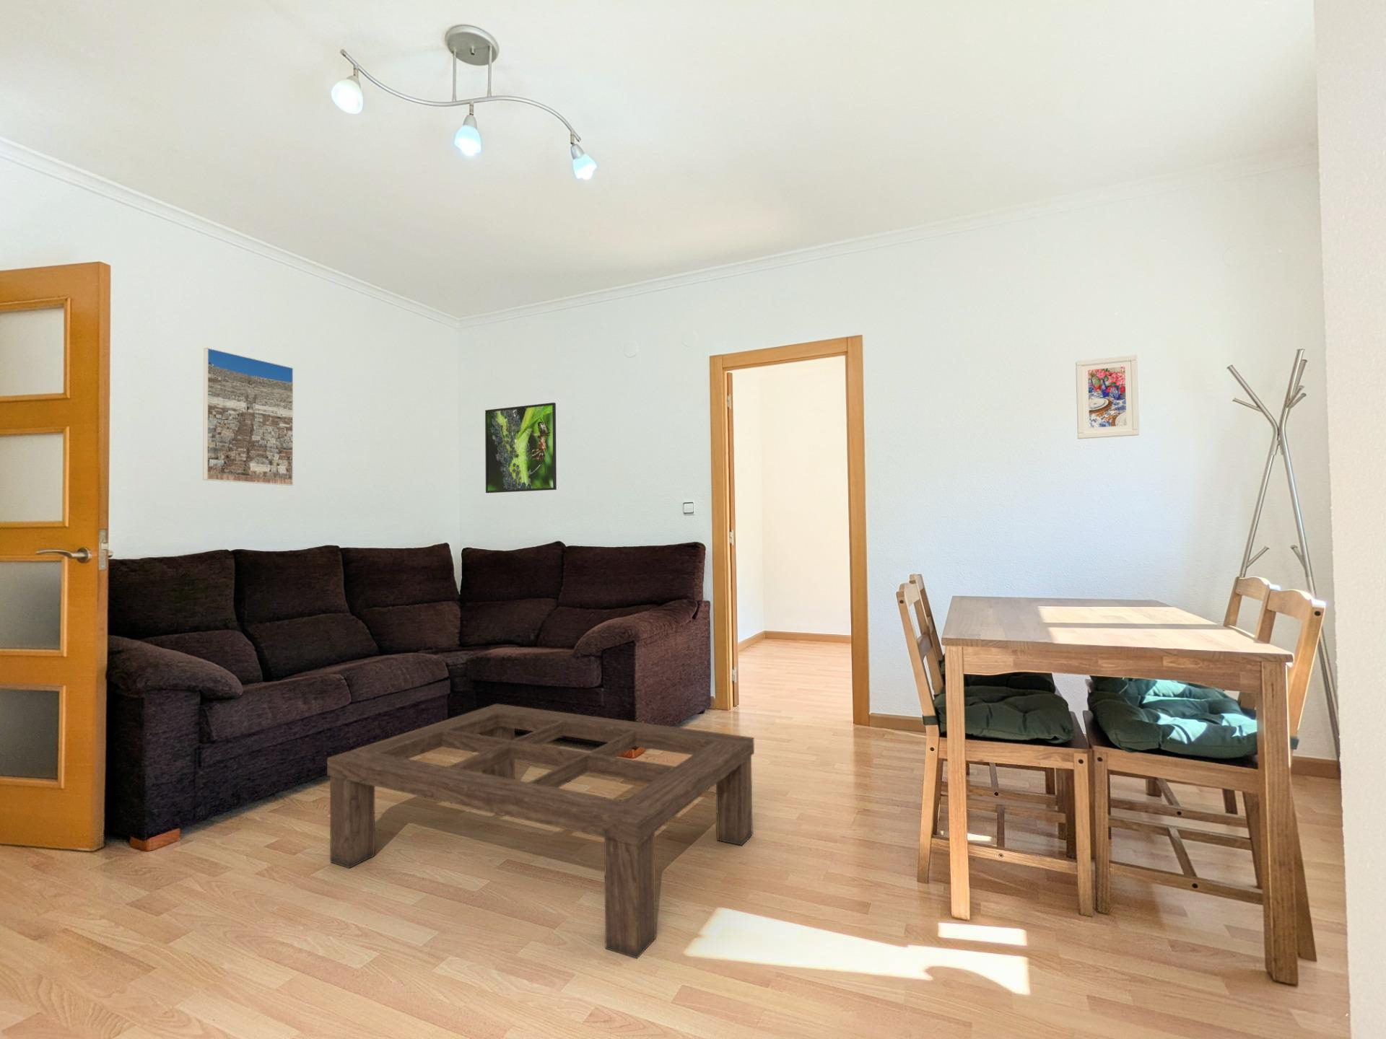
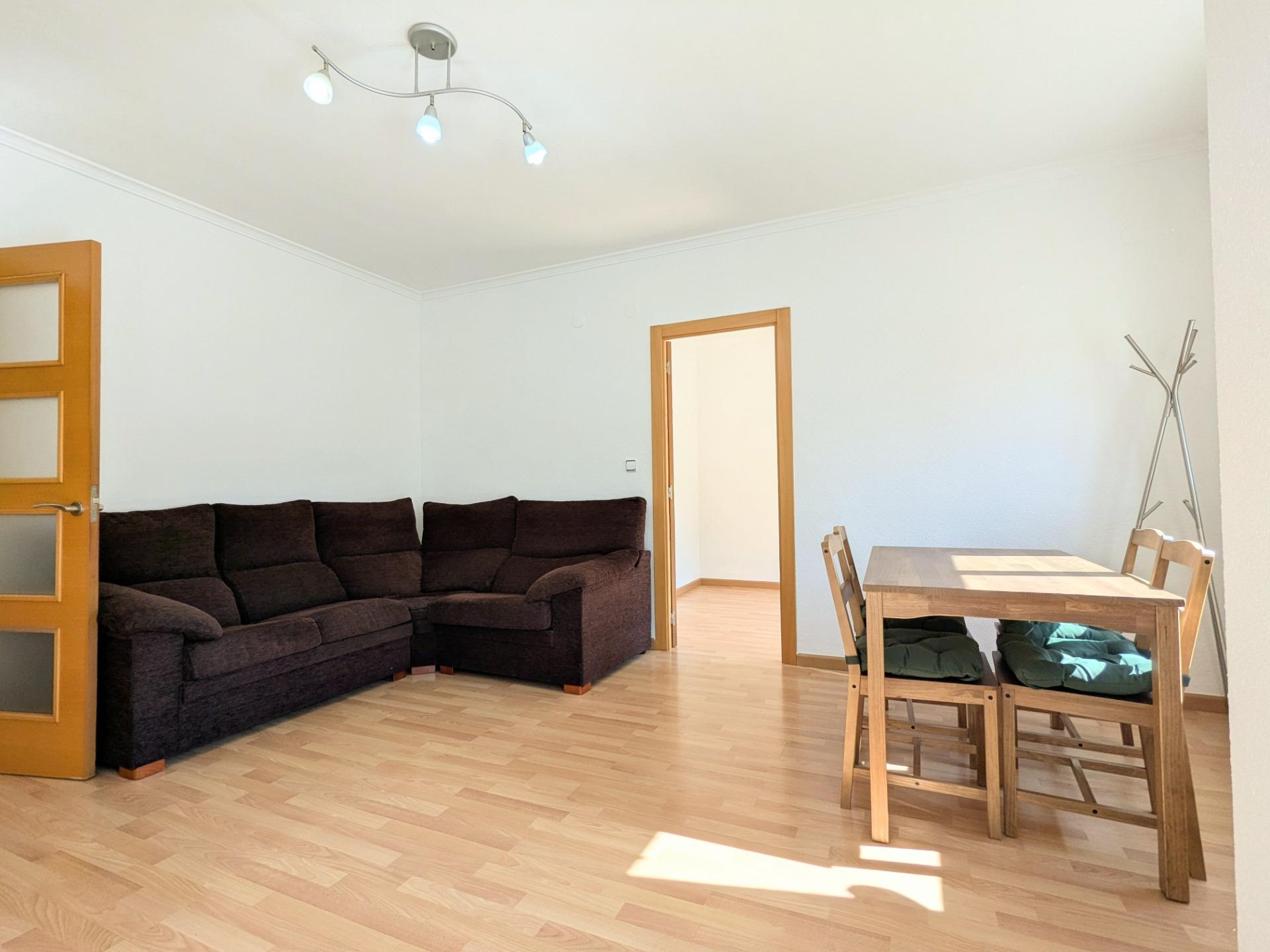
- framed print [202,347,294,487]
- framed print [1075,355,1139,440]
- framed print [485,402,558,493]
- coffee table [326,704,755,959]
